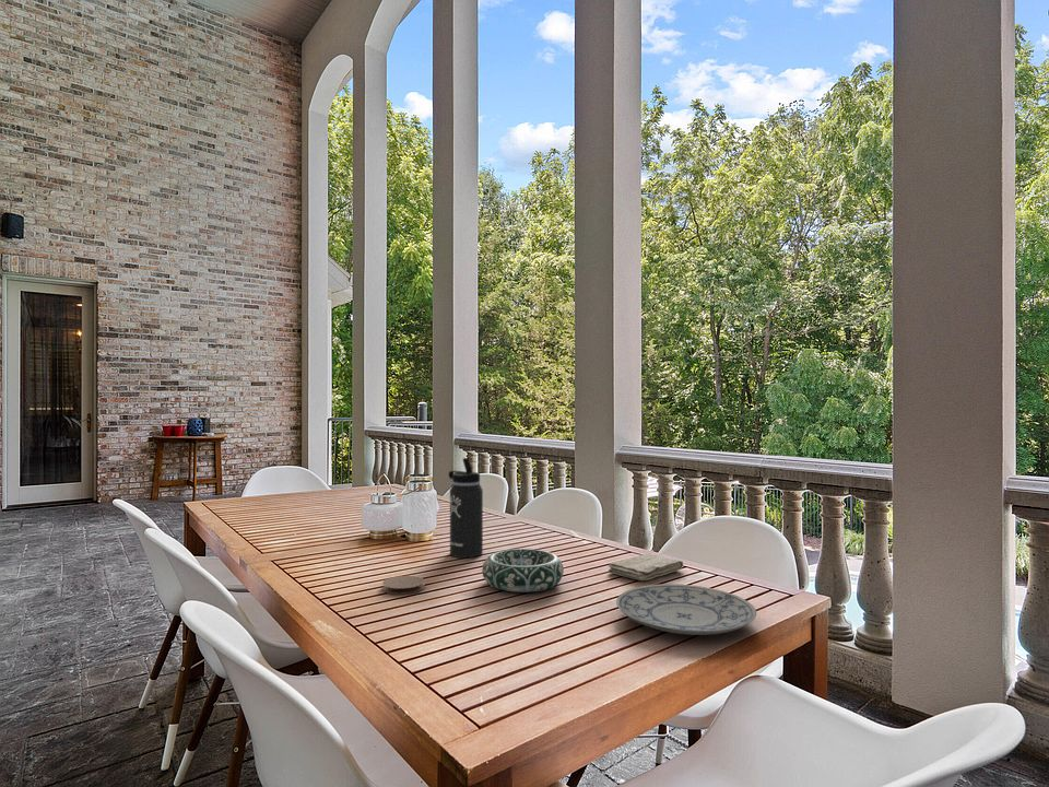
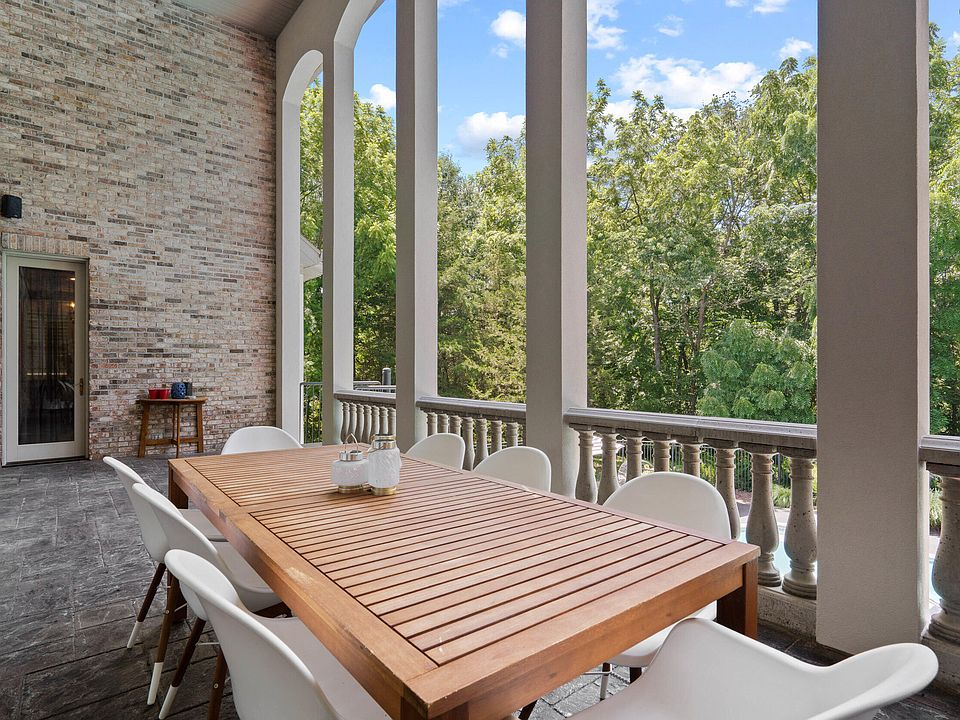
- decorative bowl [481,548,565,594]
- thermos bottle [448,457,484,559]
- coaster [381,575,426,596]
- washcloth [608,553,684,582]
- plate [615,583,757,636]
